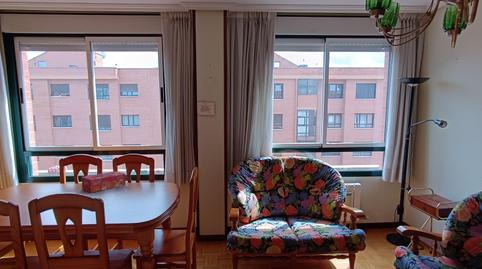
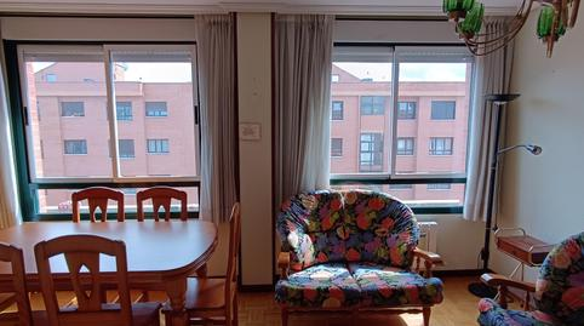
- tissue box [81,170,127,194]
